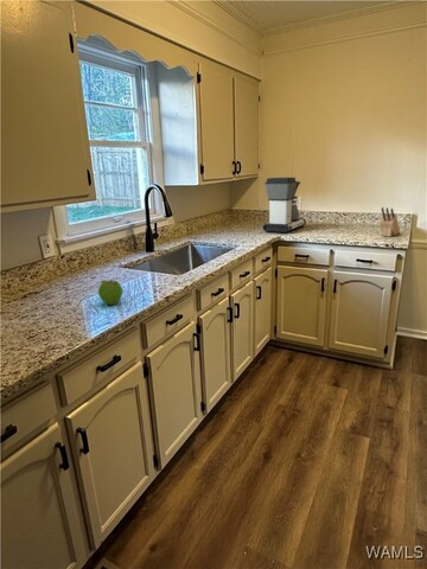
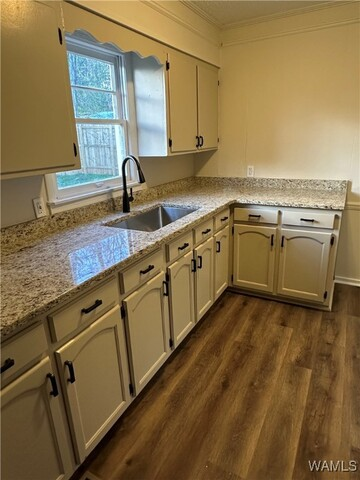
- knife block [378,206,401,237]
- coffee maker [262,177,307,235]
- fruit [97,277,123,306]
